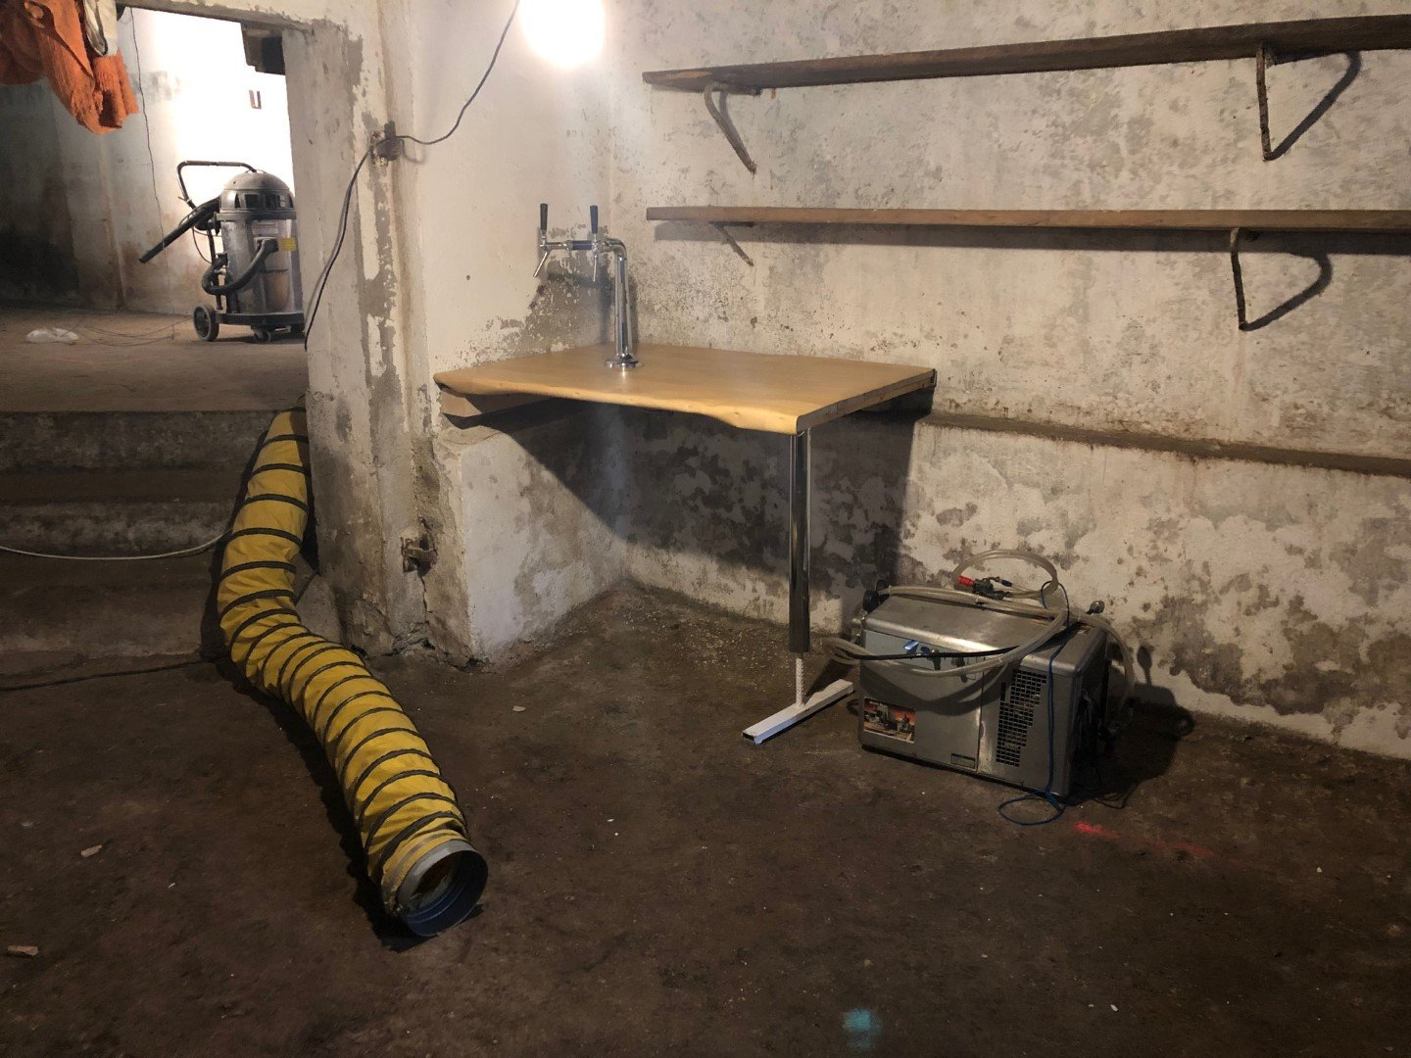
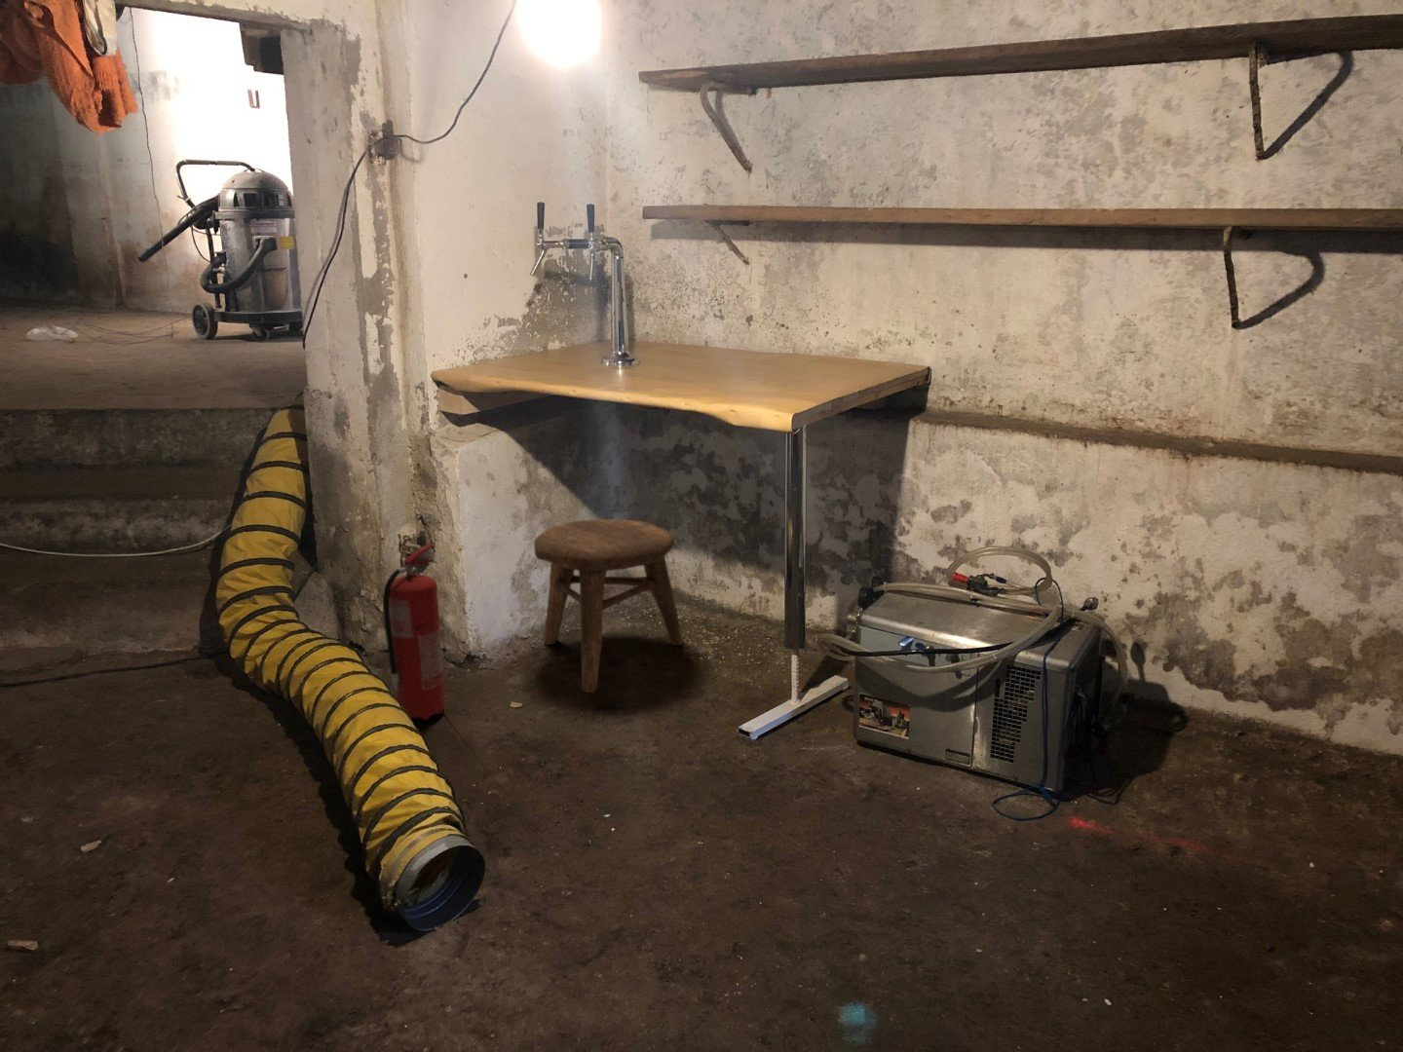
+ stool [532,518,684,694]
+ fire extinguisher [382,540,446,720]
